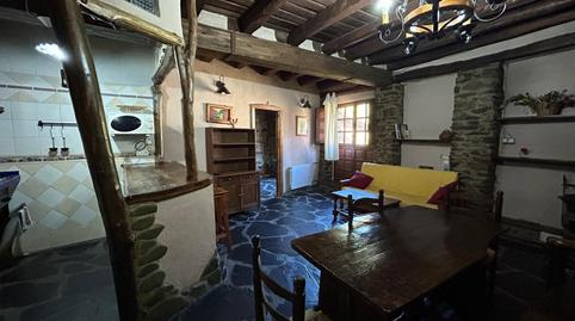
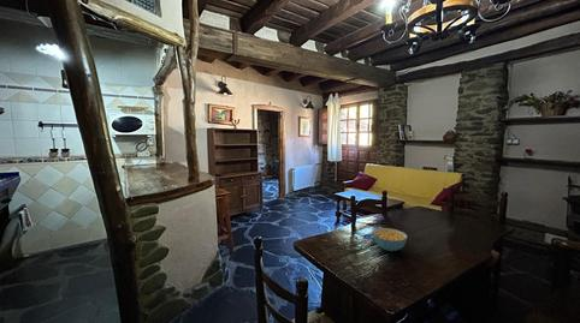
+ cereal bowl [372,227,408,252]
